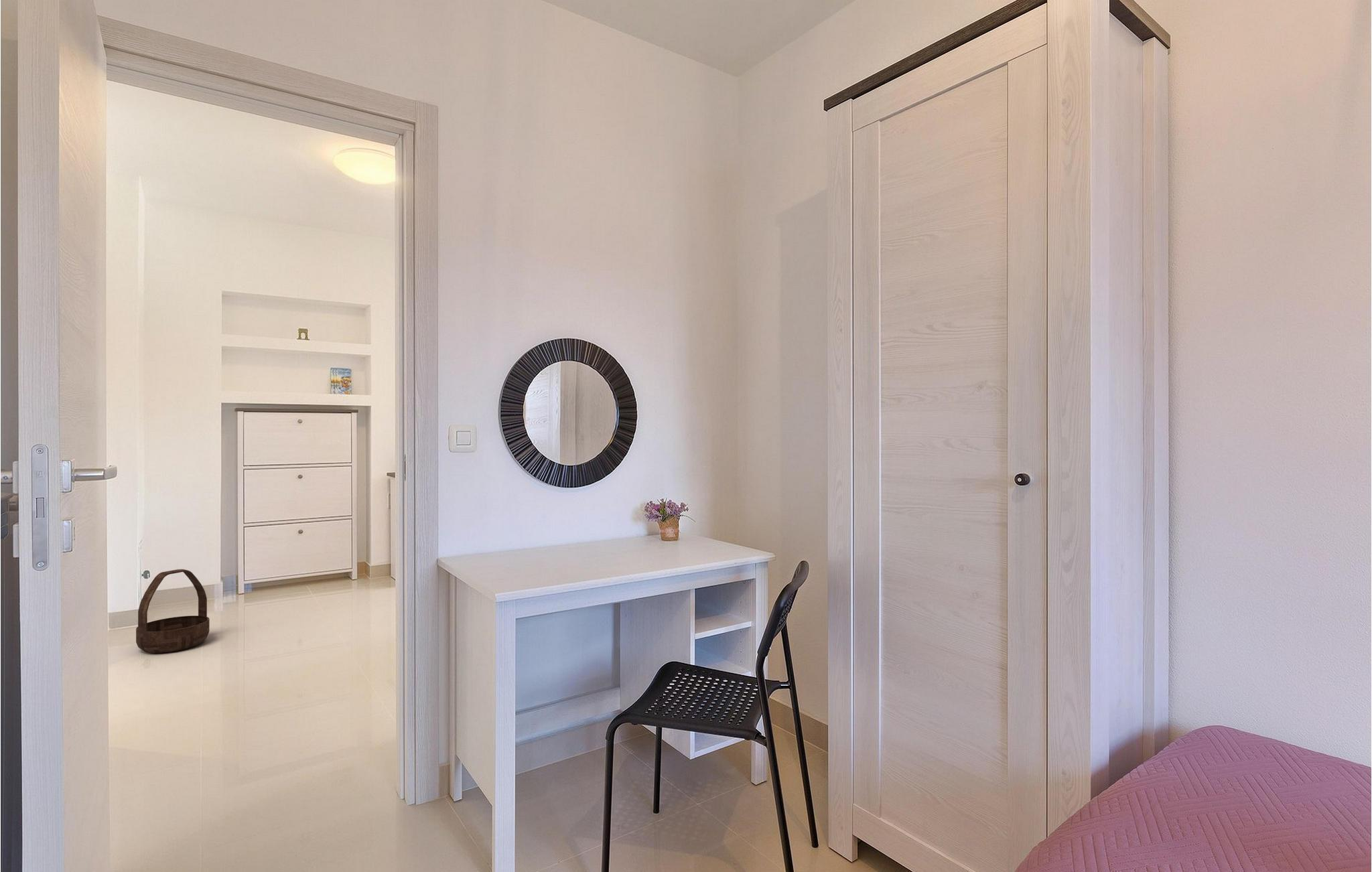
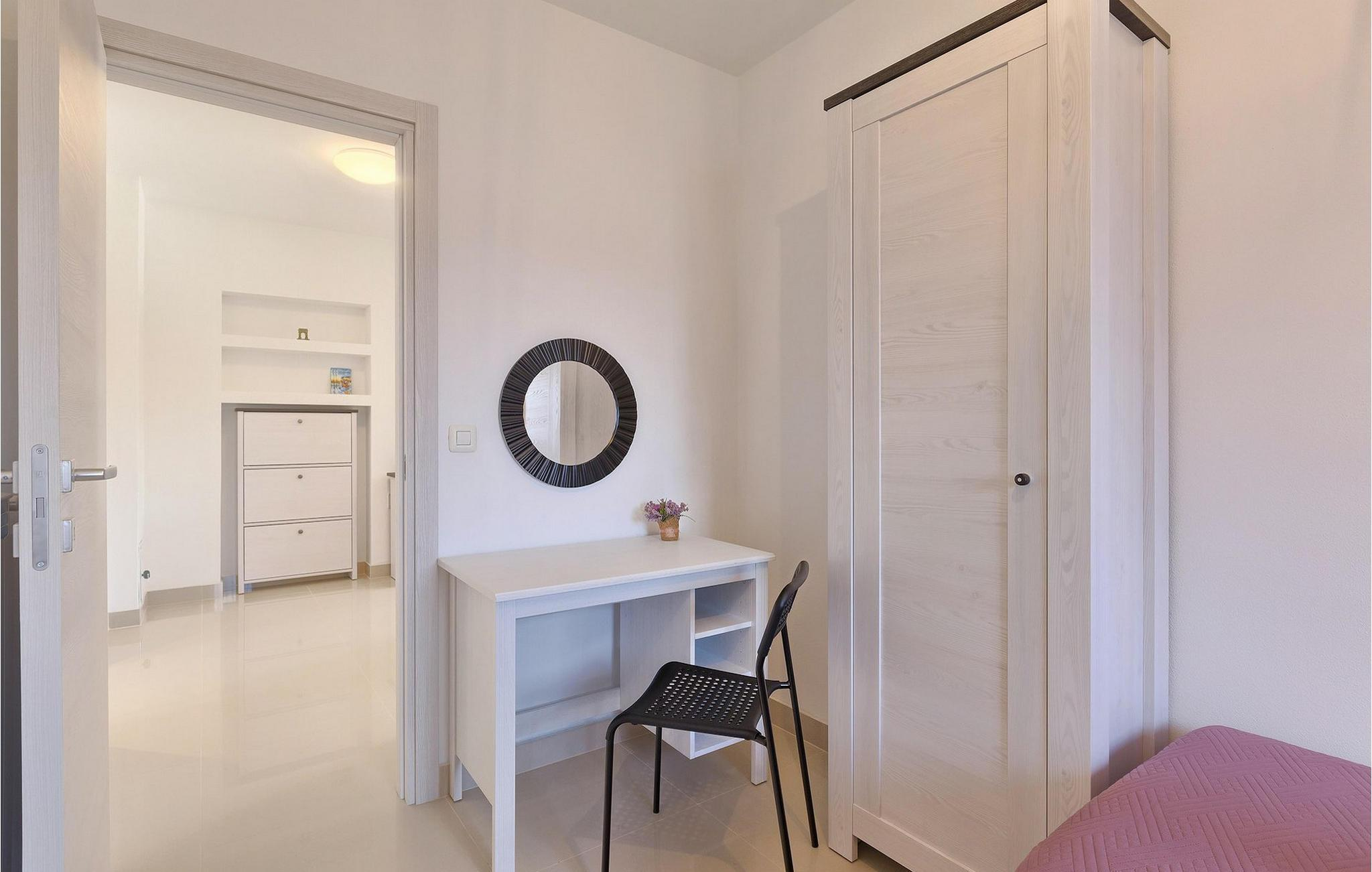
- basket [135,569,210,654]
